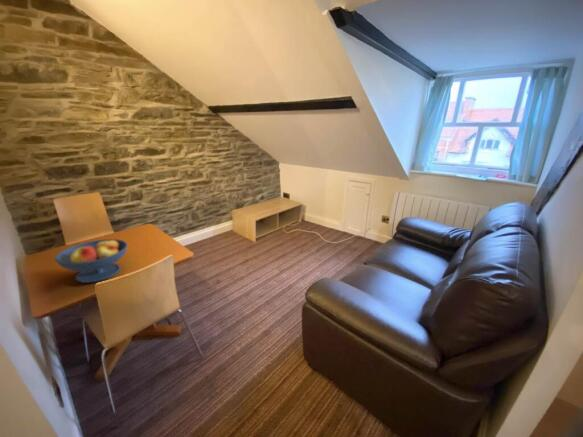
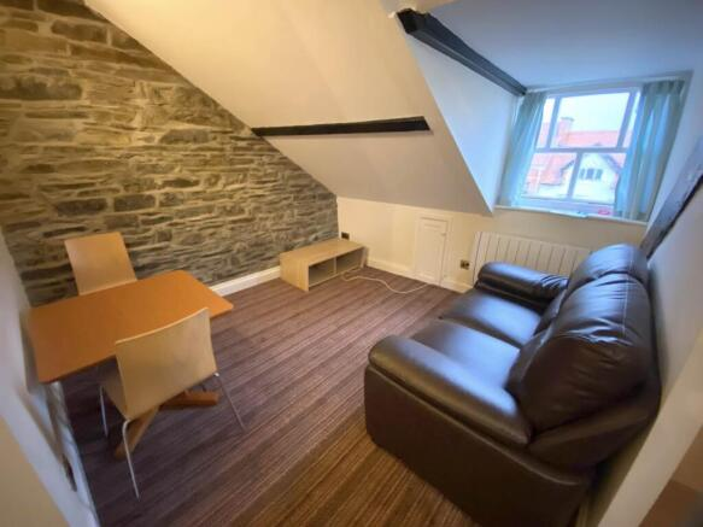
- fruit bowl [54,237,129,284]
